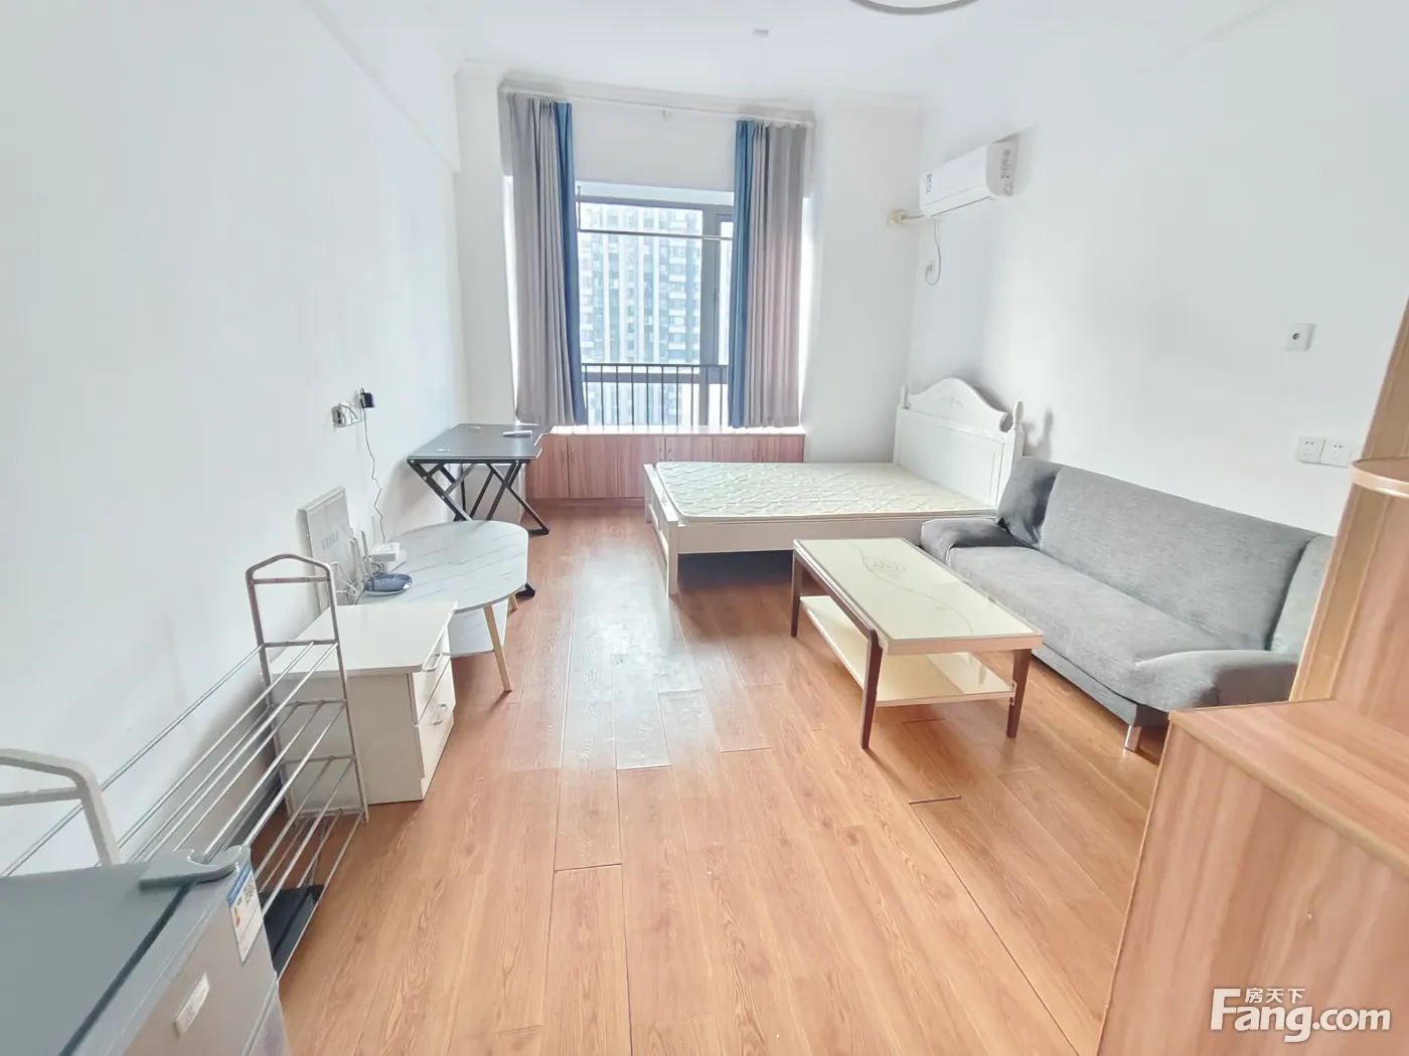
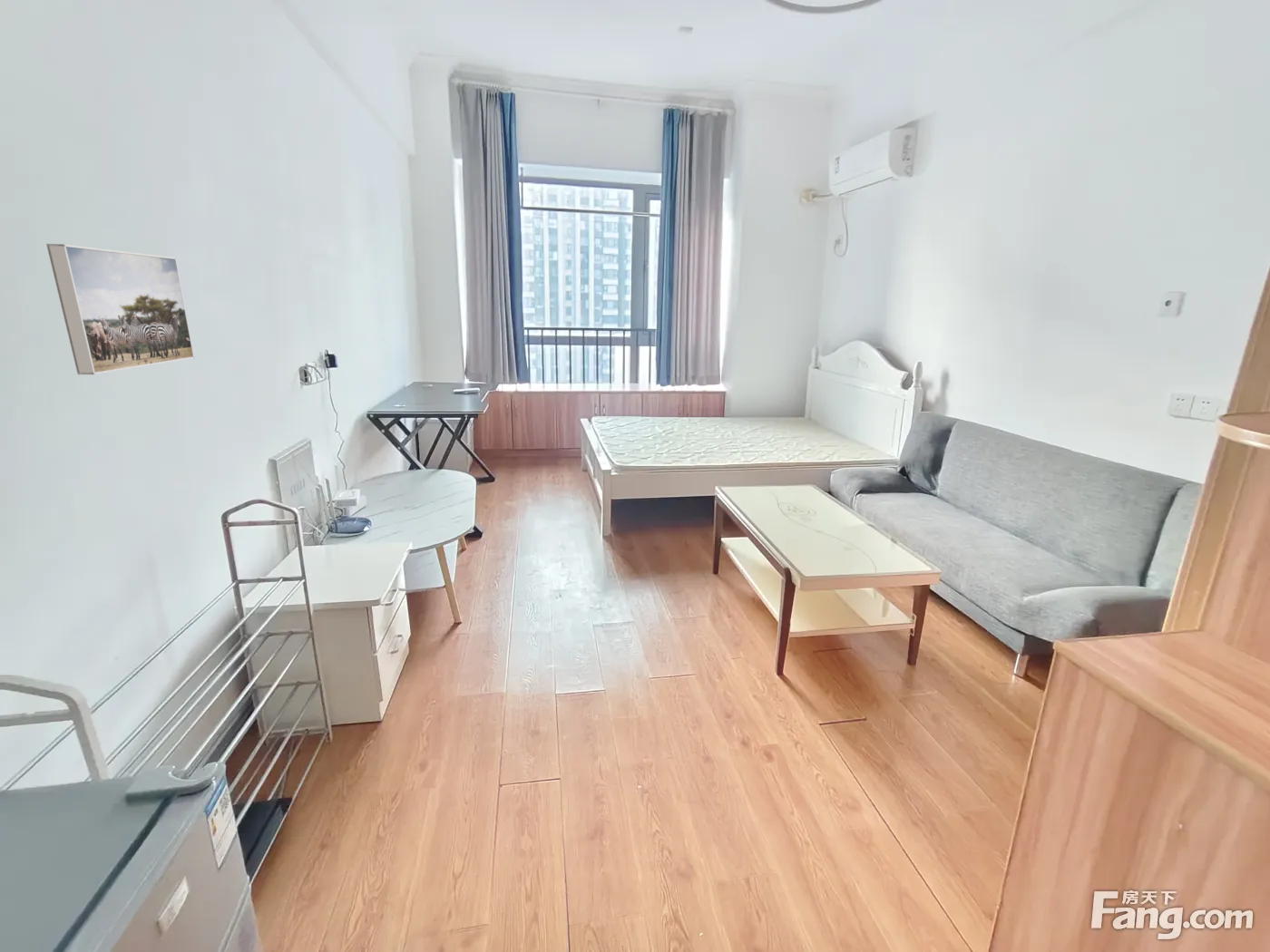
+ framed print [45,243,195,375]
